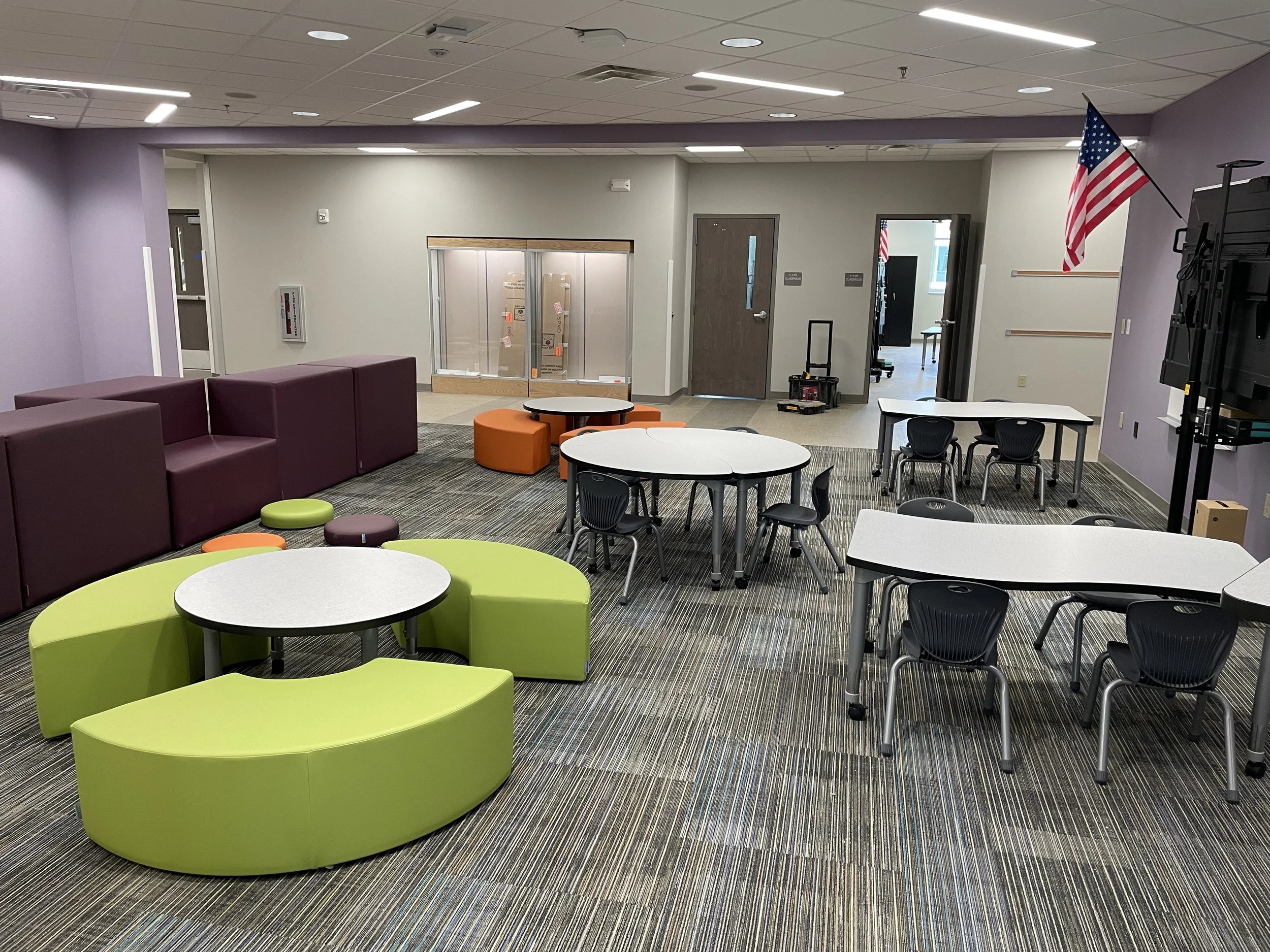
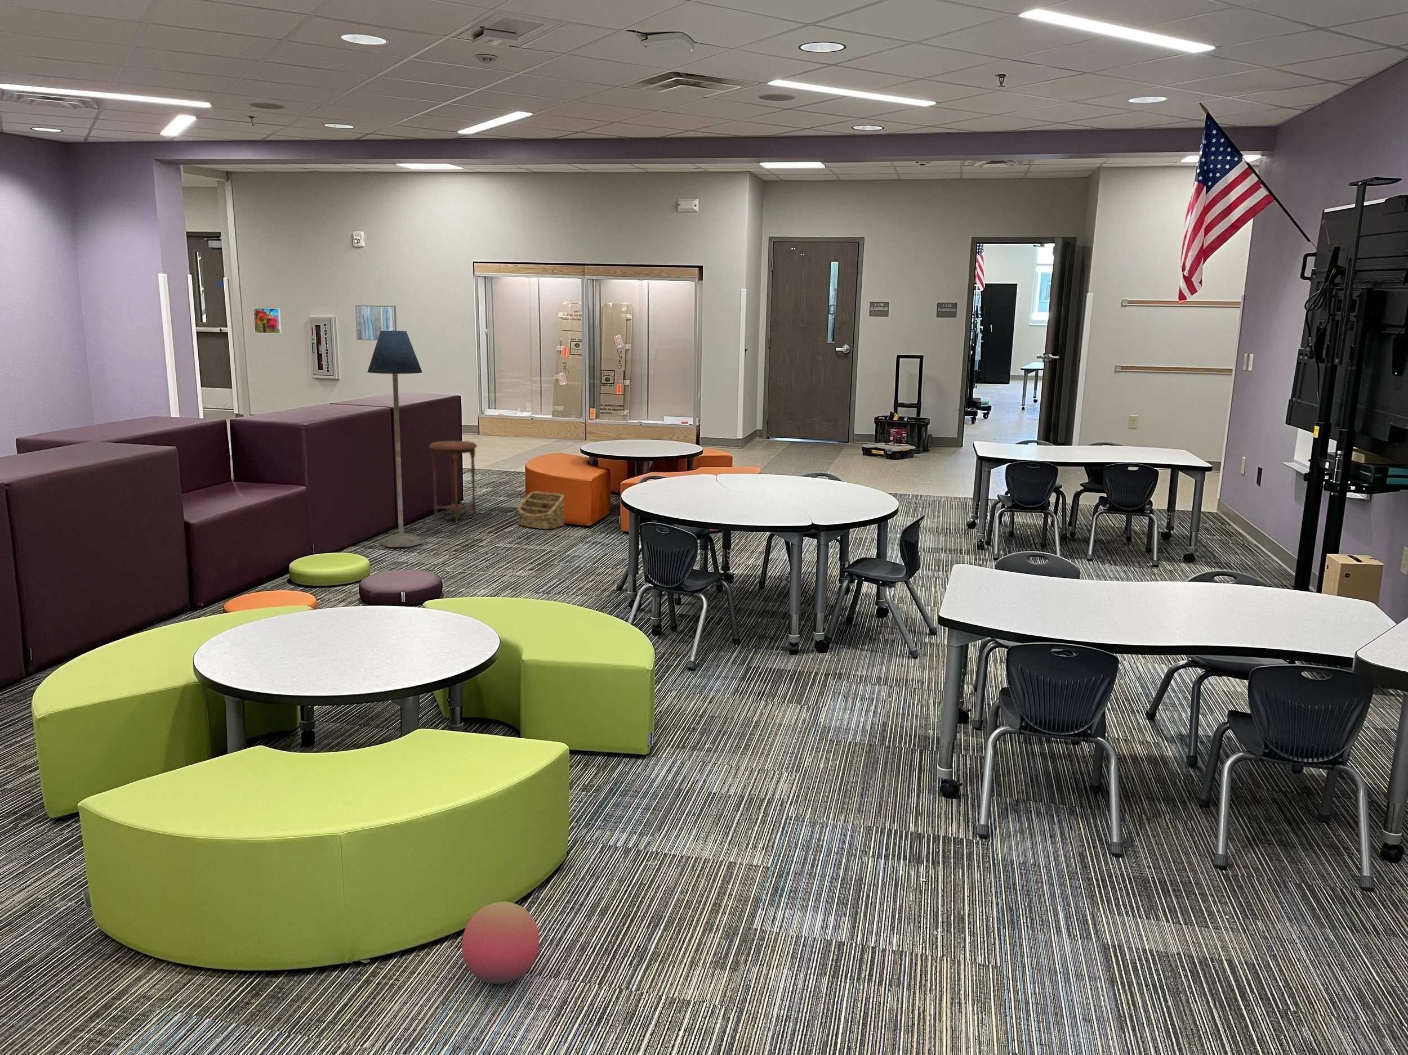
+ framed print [253,307,283,335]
+ side table [429,440,478,524]
+ ball [461,901,540,985]
+ basket [517,491,565,530]
+ wall art [355,305,397,341]
+ floor lamp [367,330,424,547]
